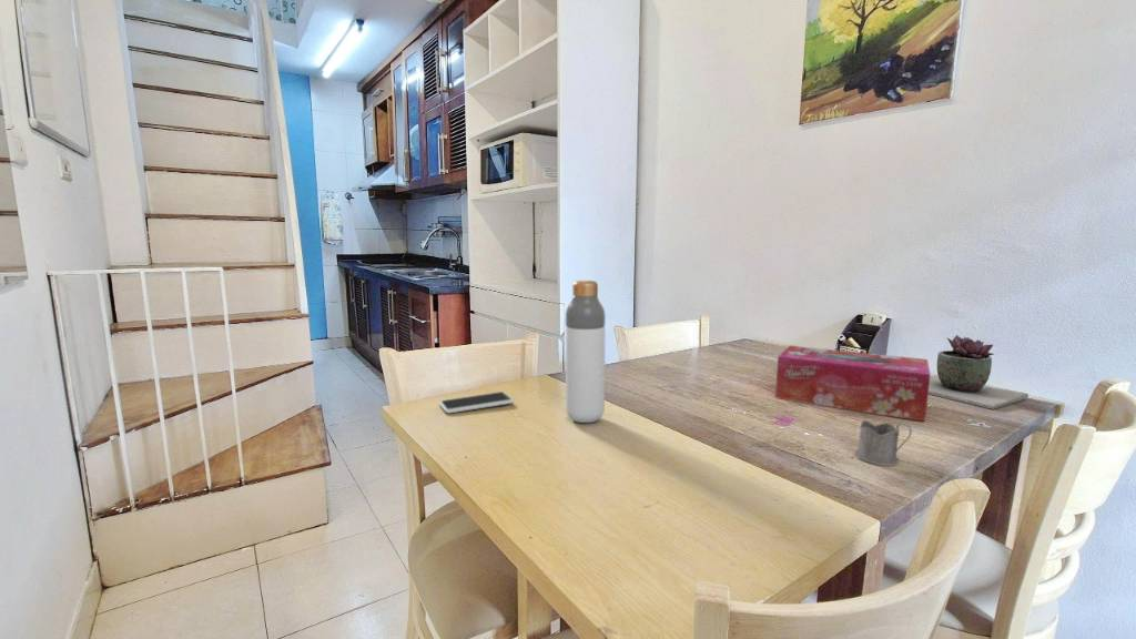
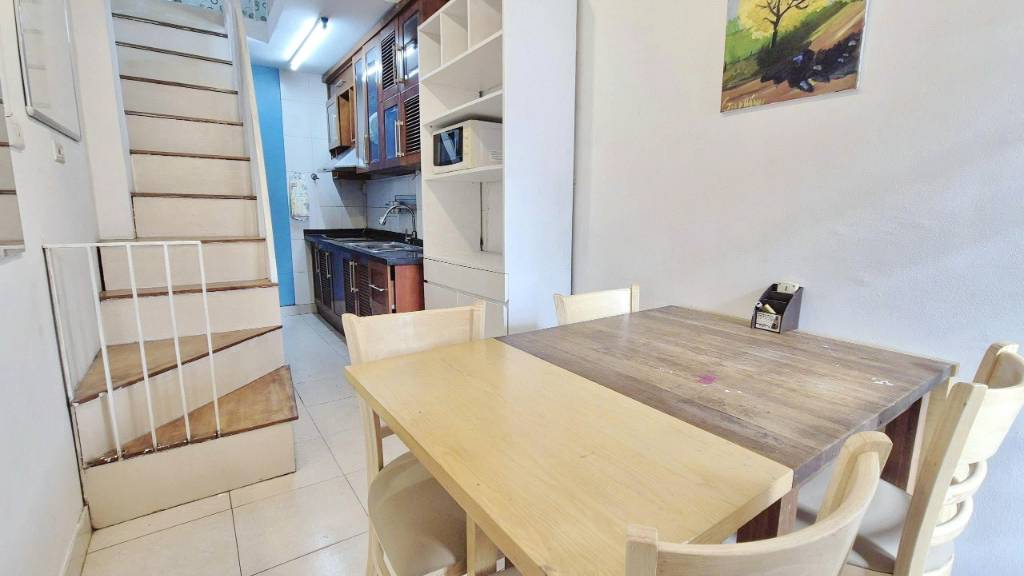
- succulent plant [929,334,1030,410]
- bottle [565,280,607,424]
- tea glass holder [853,419,913,467]
- tissue box [774,345,932,423]
- smartphone [438,390,514,414]
